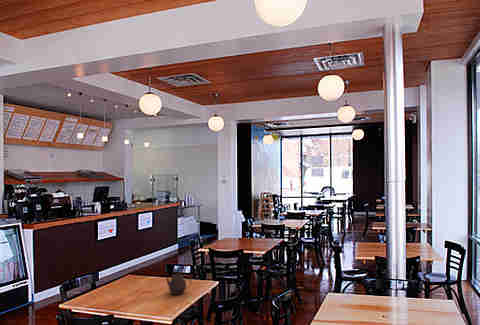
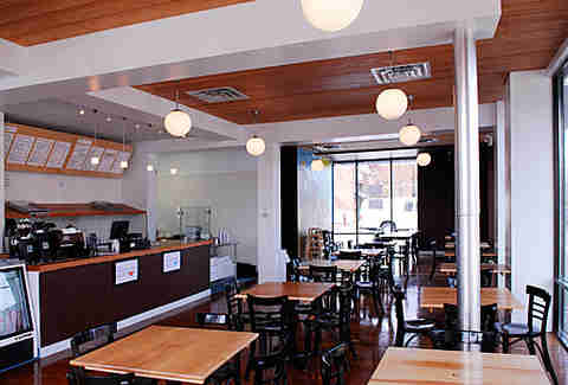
- teapot [165,272,192,296]
